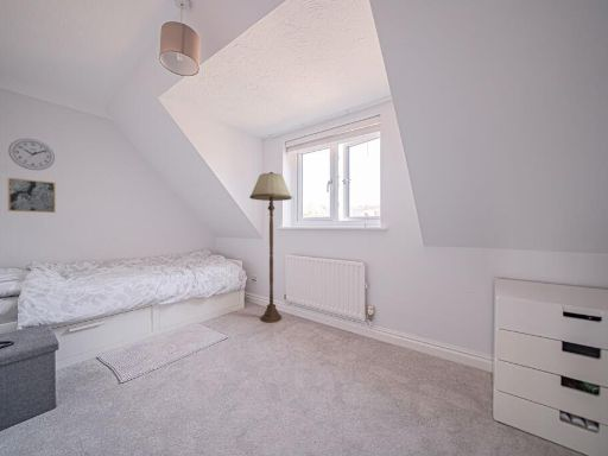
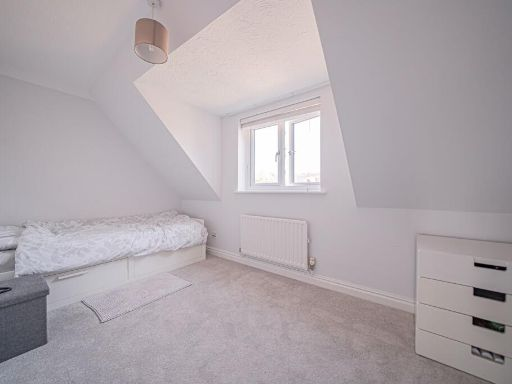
- wall art [7,177,57,214]
- floor lamp [248,171,293,324]
- wall clock [7,138,56,171]
